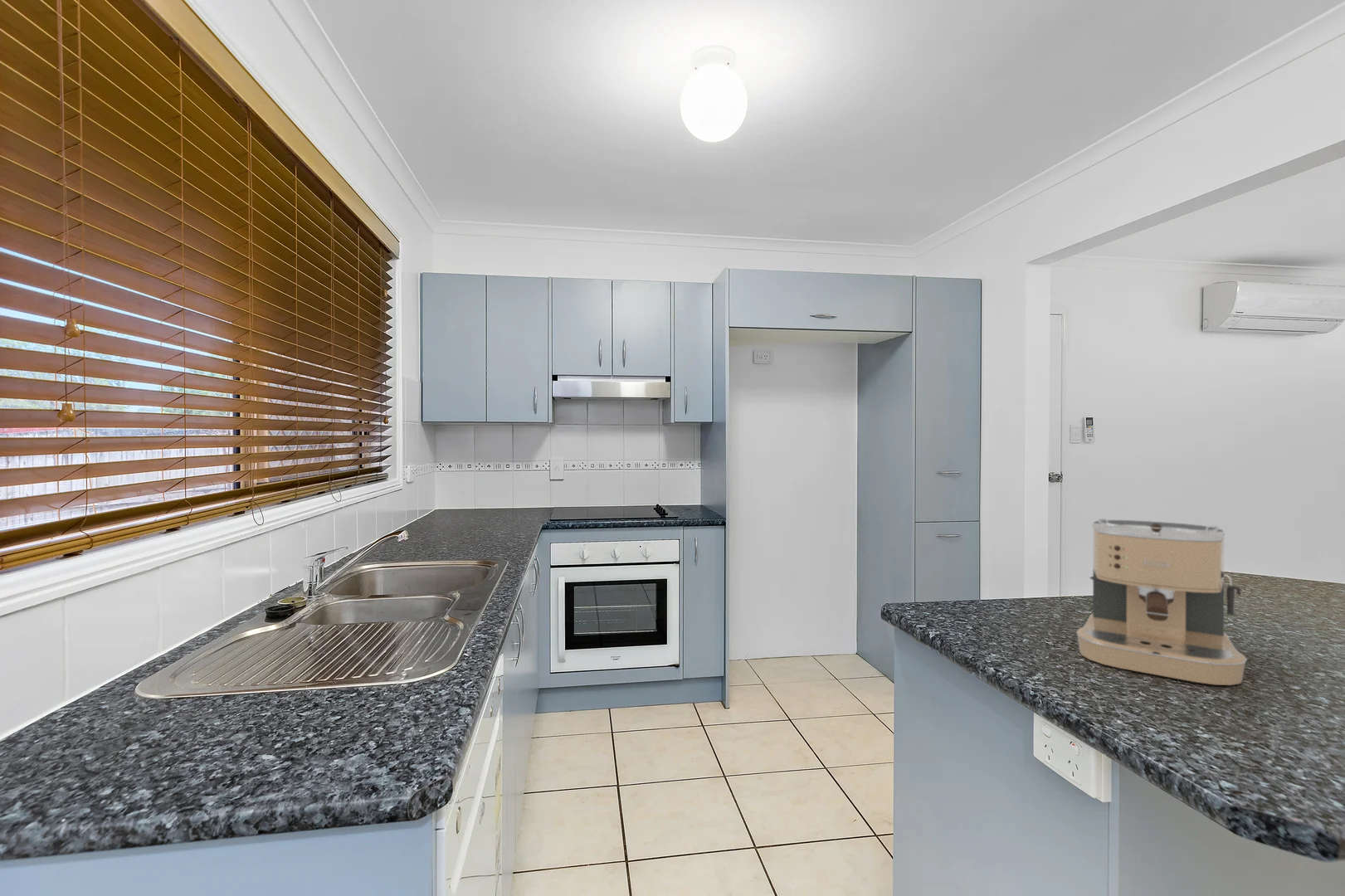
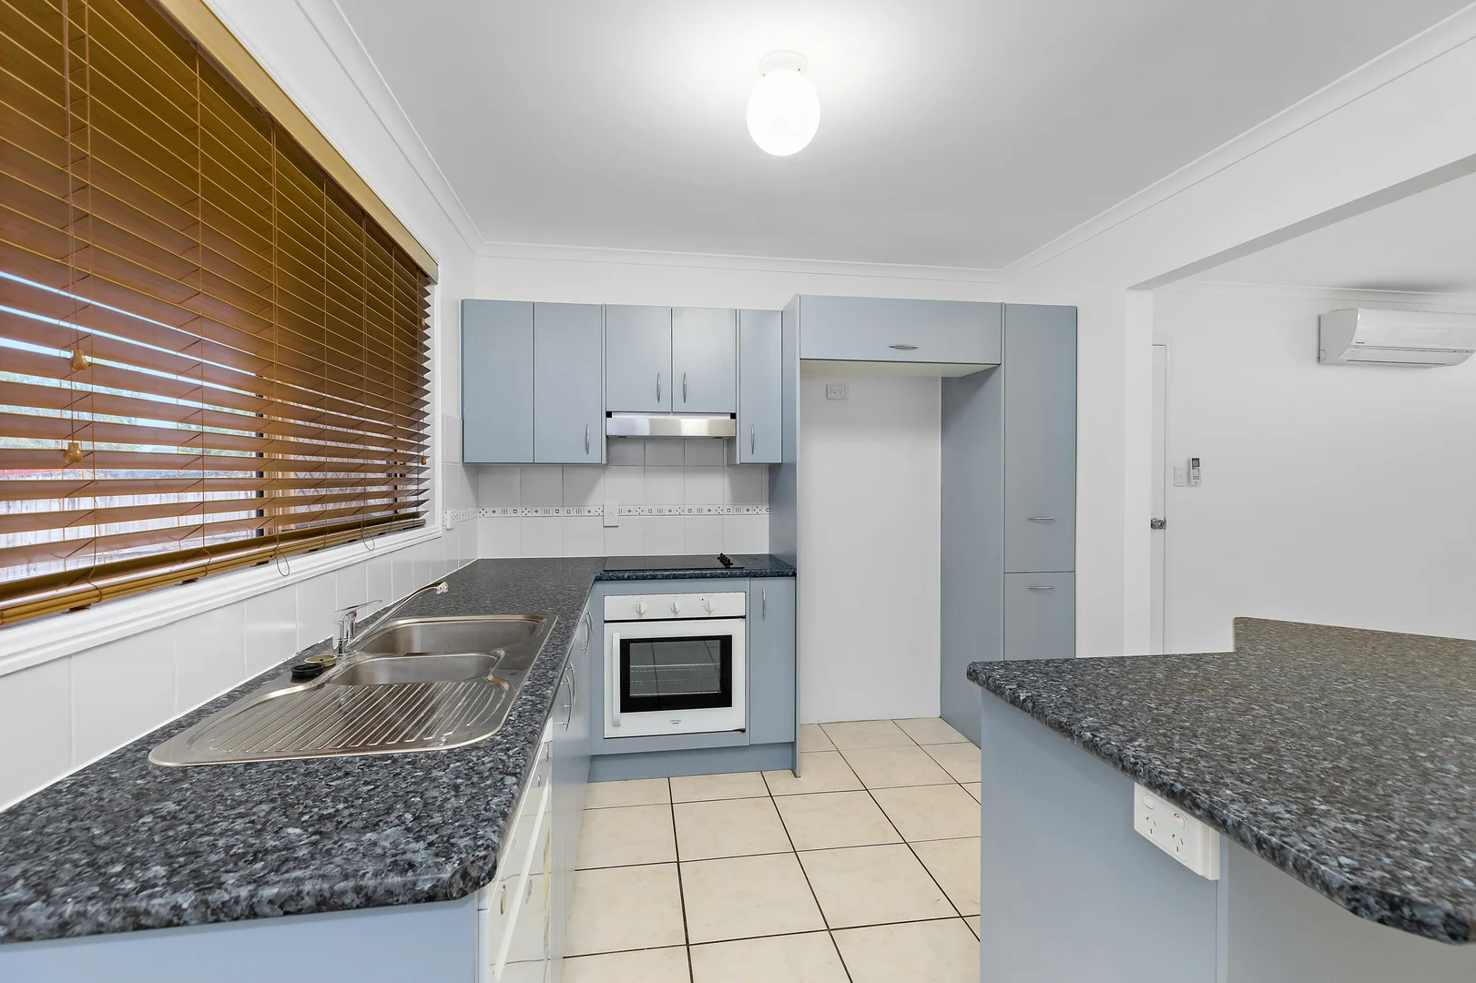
- coffee maker [1075,518,1248,686]
